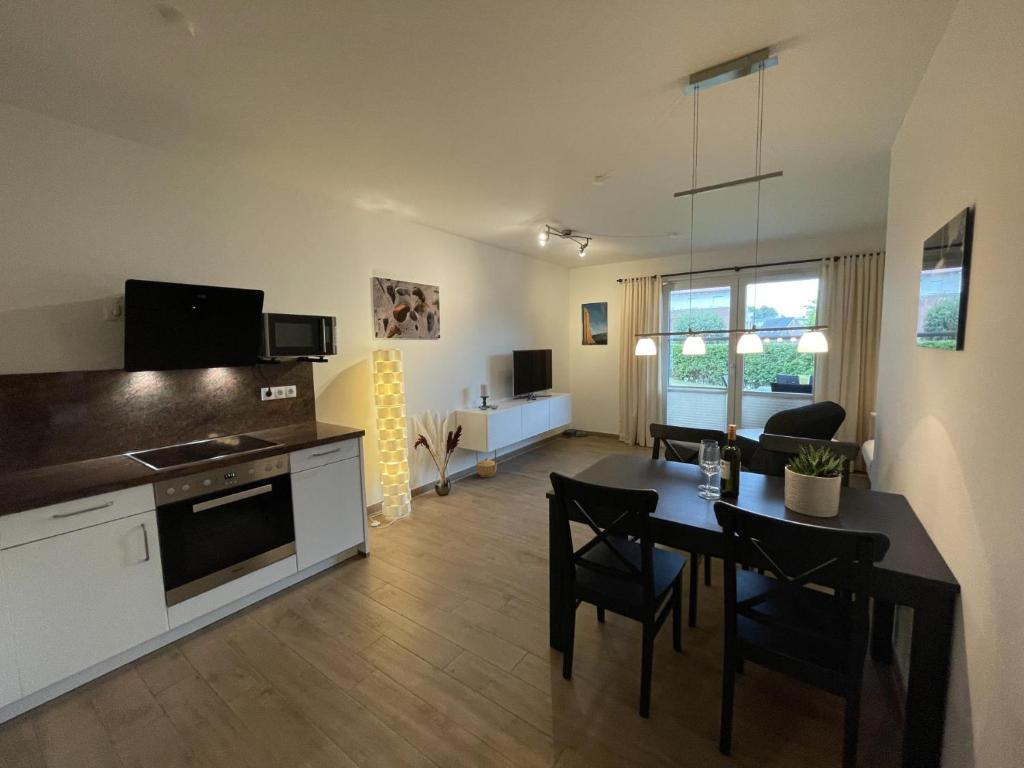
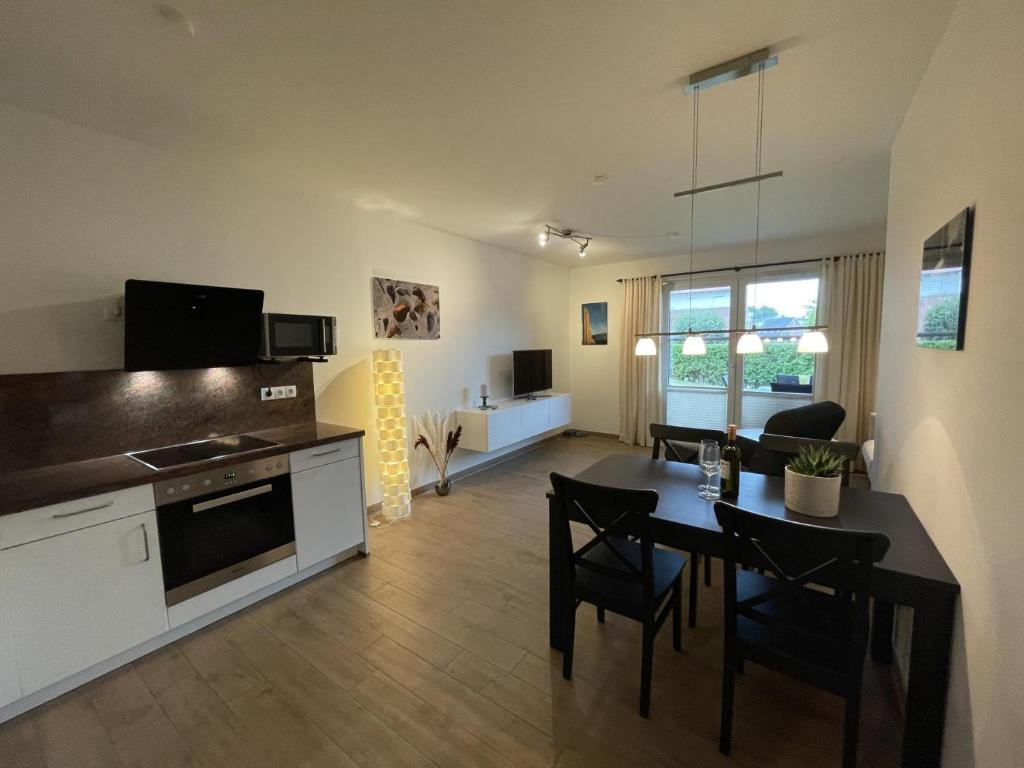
- basket [475,448,498,478]
